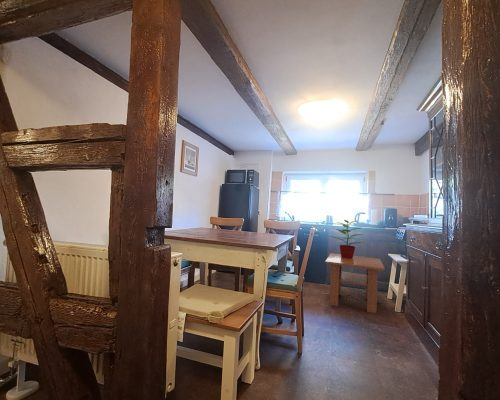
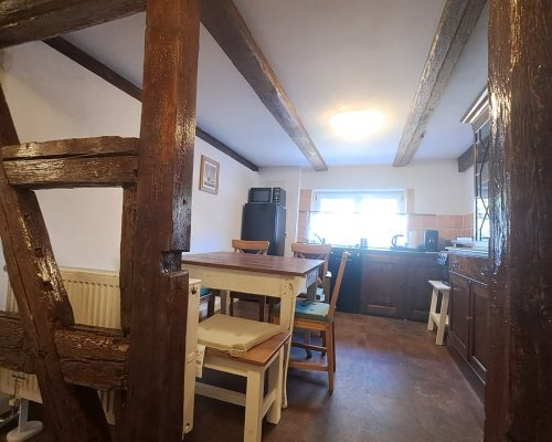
- potted plant [329,219,365,259]
- coffee table [324,252,386,314]
